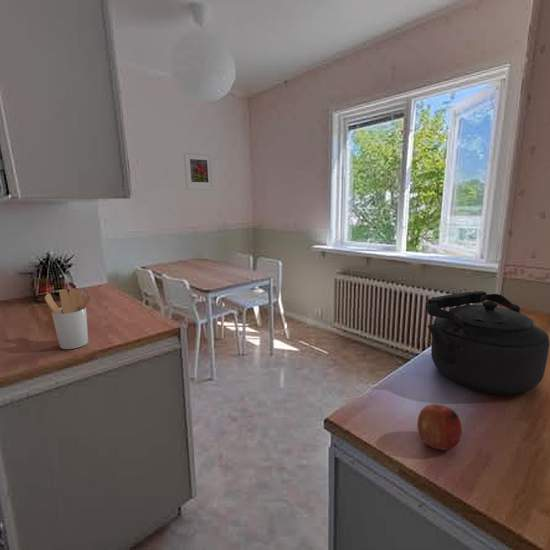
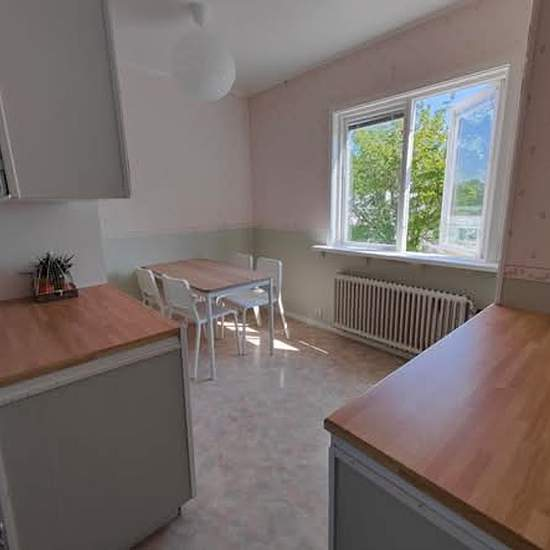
- kettle [426,290,550,396]
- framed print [183,150,215,191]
- fruit [416,403,463,451]
- utensil holder [44,287,92,350]
